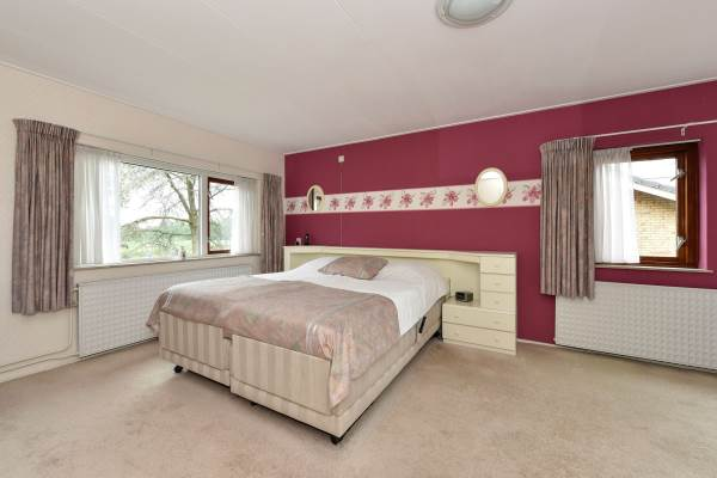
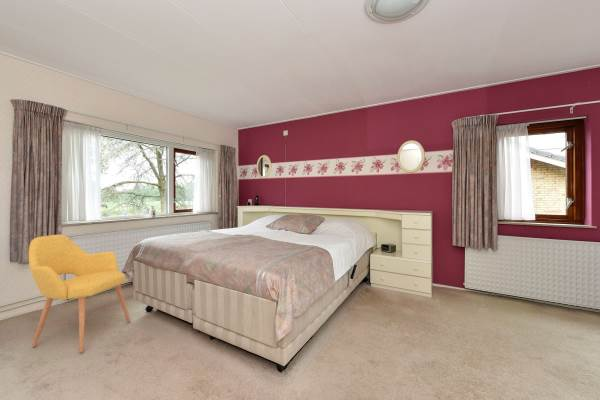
+ chair [28,234,131,353]
